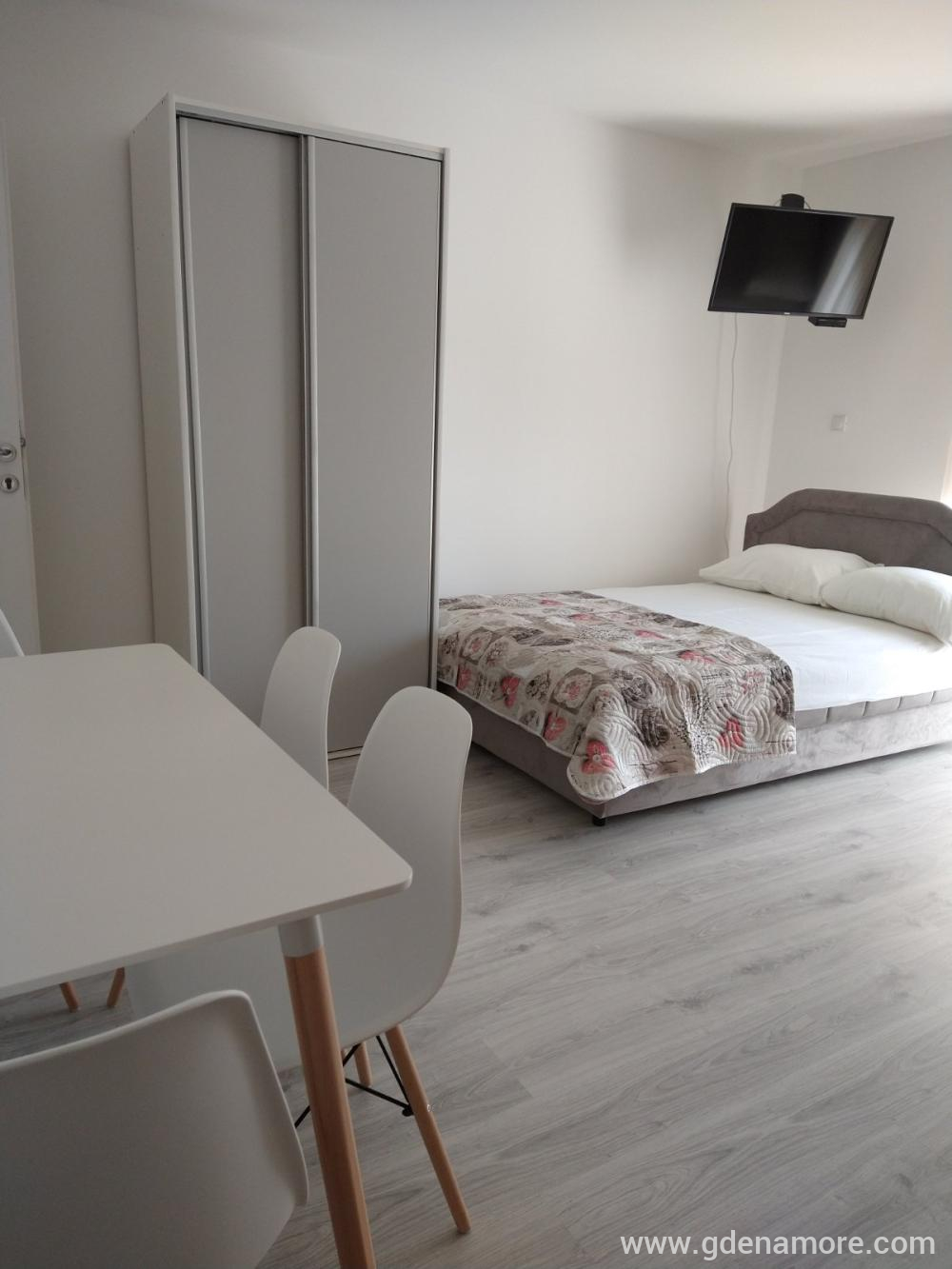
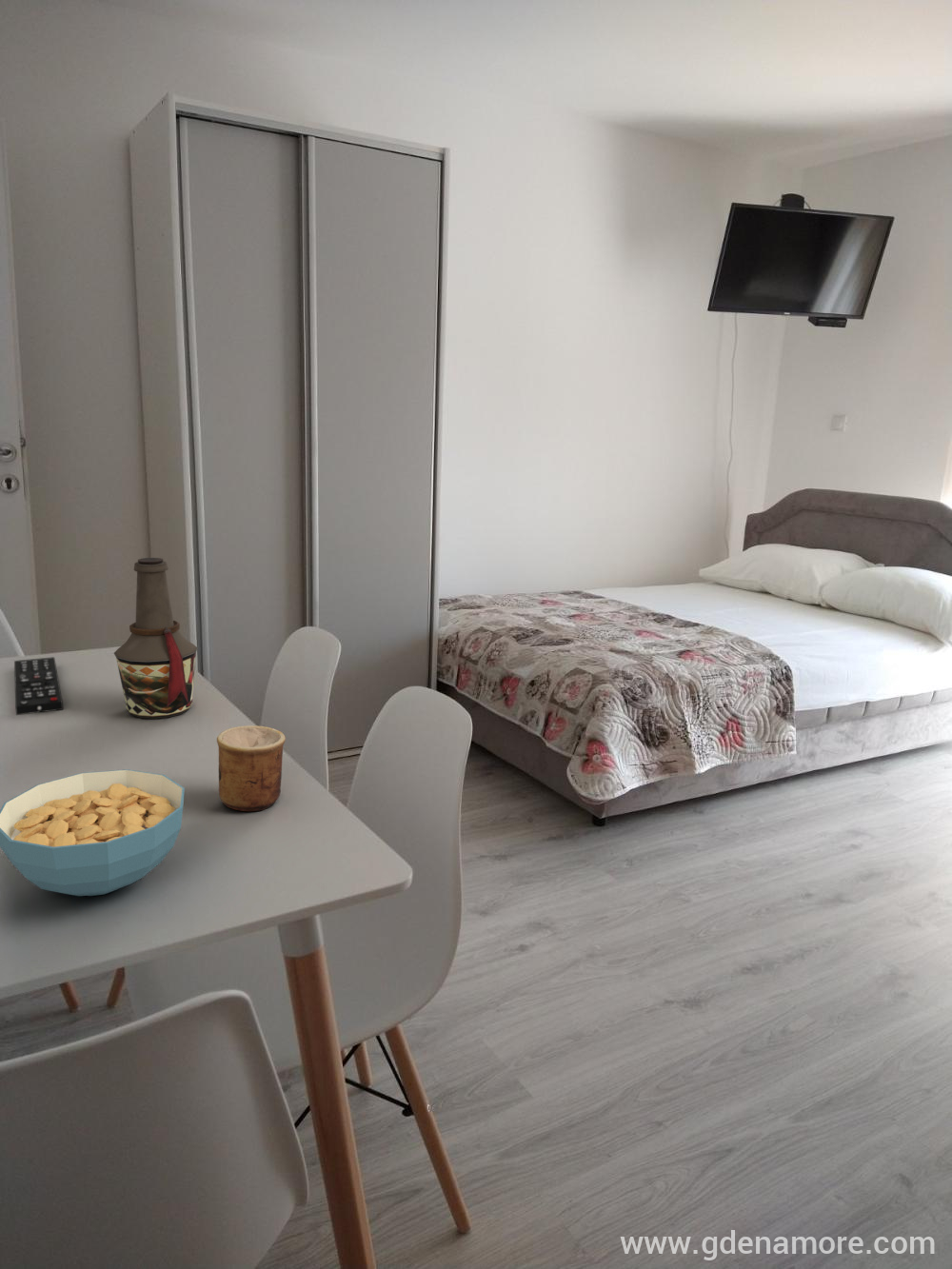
+ cereal bowl [0,768,186,897]
+ cup [216,724,287,812]
+ remote control [13,656,64,716]
+ bottle [113,557,199,720]
